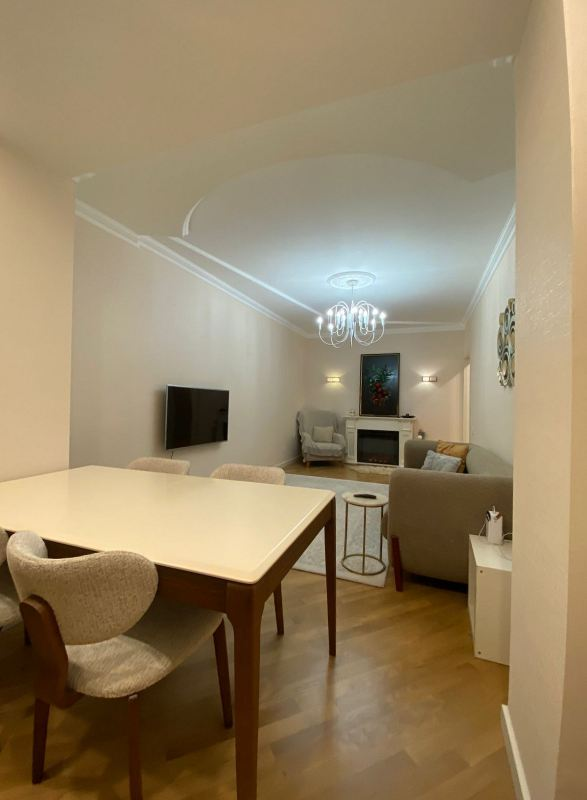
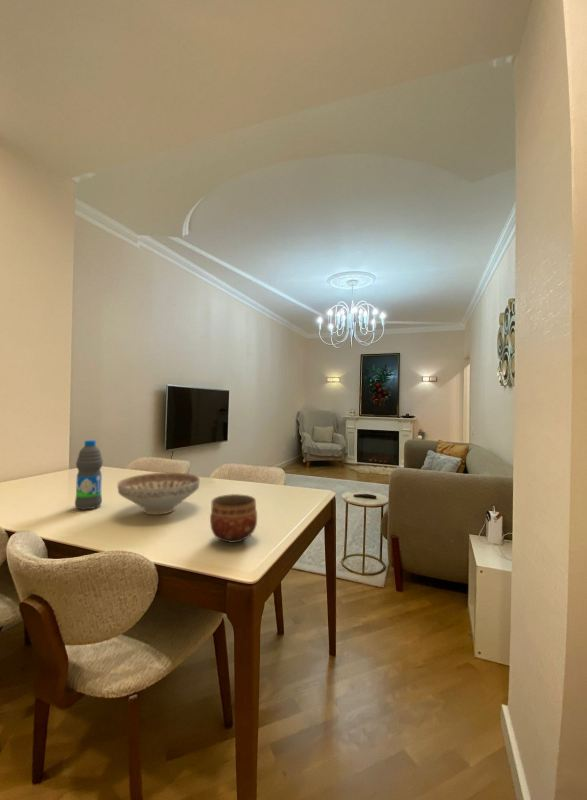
+ decorative bowl [117,472,201,516]
+ bowl [209,493,258,544]
+ water bottle [74,439,104,511]
